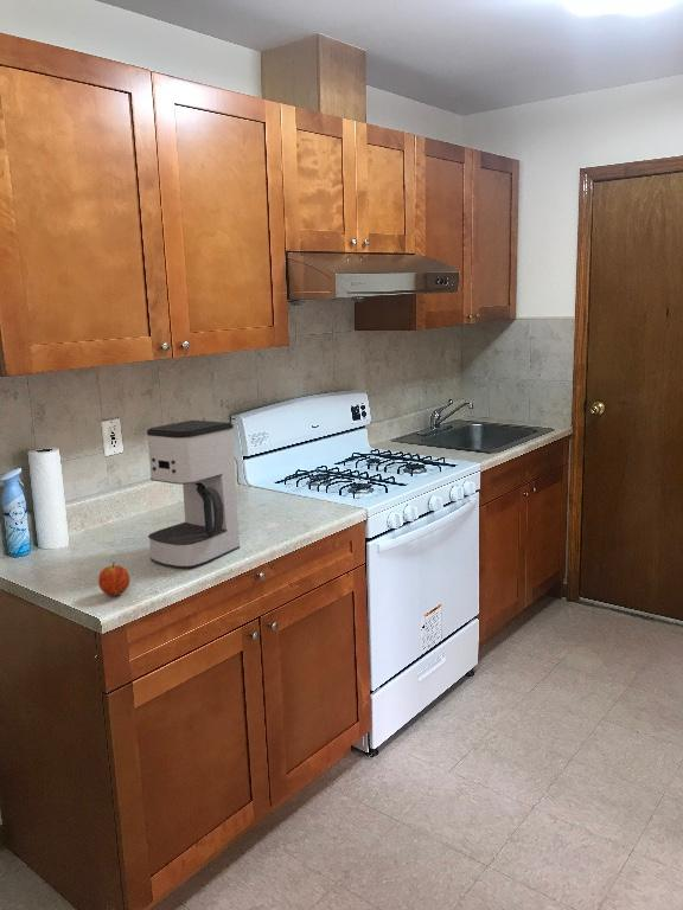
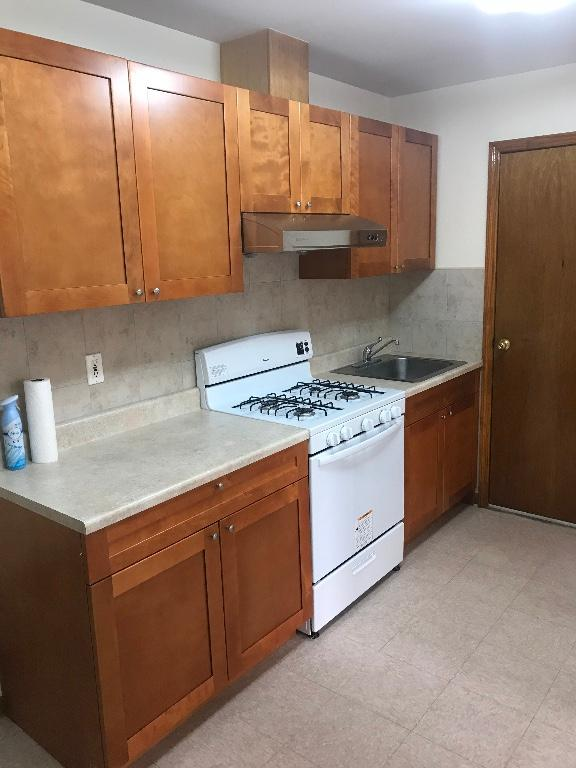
- coffee maker [146,419,241,570]
- fruit [97,562,130,597]
